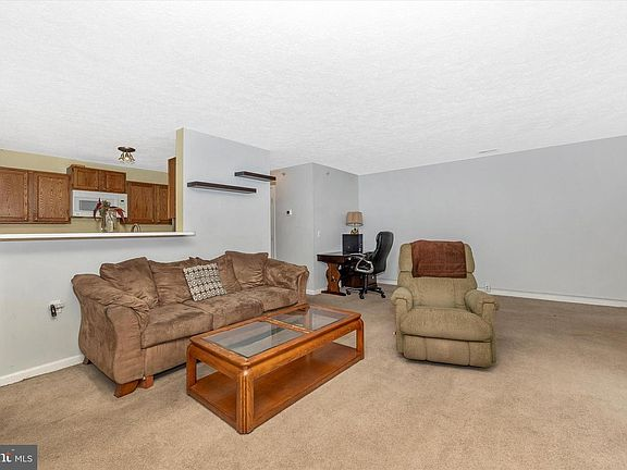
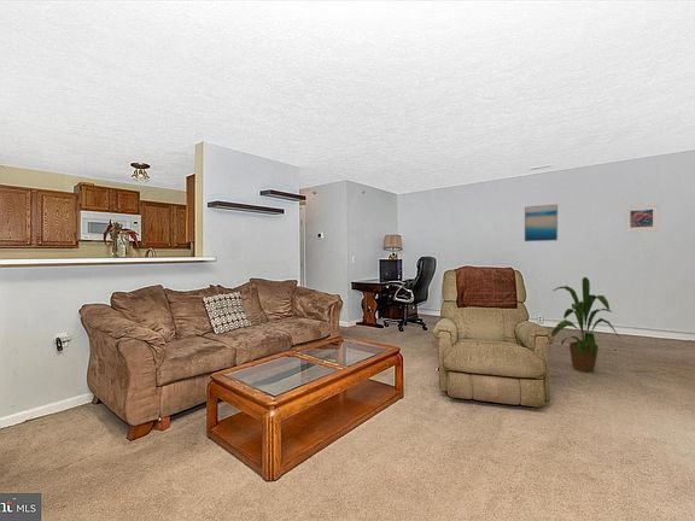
+ wall art [524,204,559,242]
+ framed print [624,203,660,234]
+ house plant [550,276,621,373]
